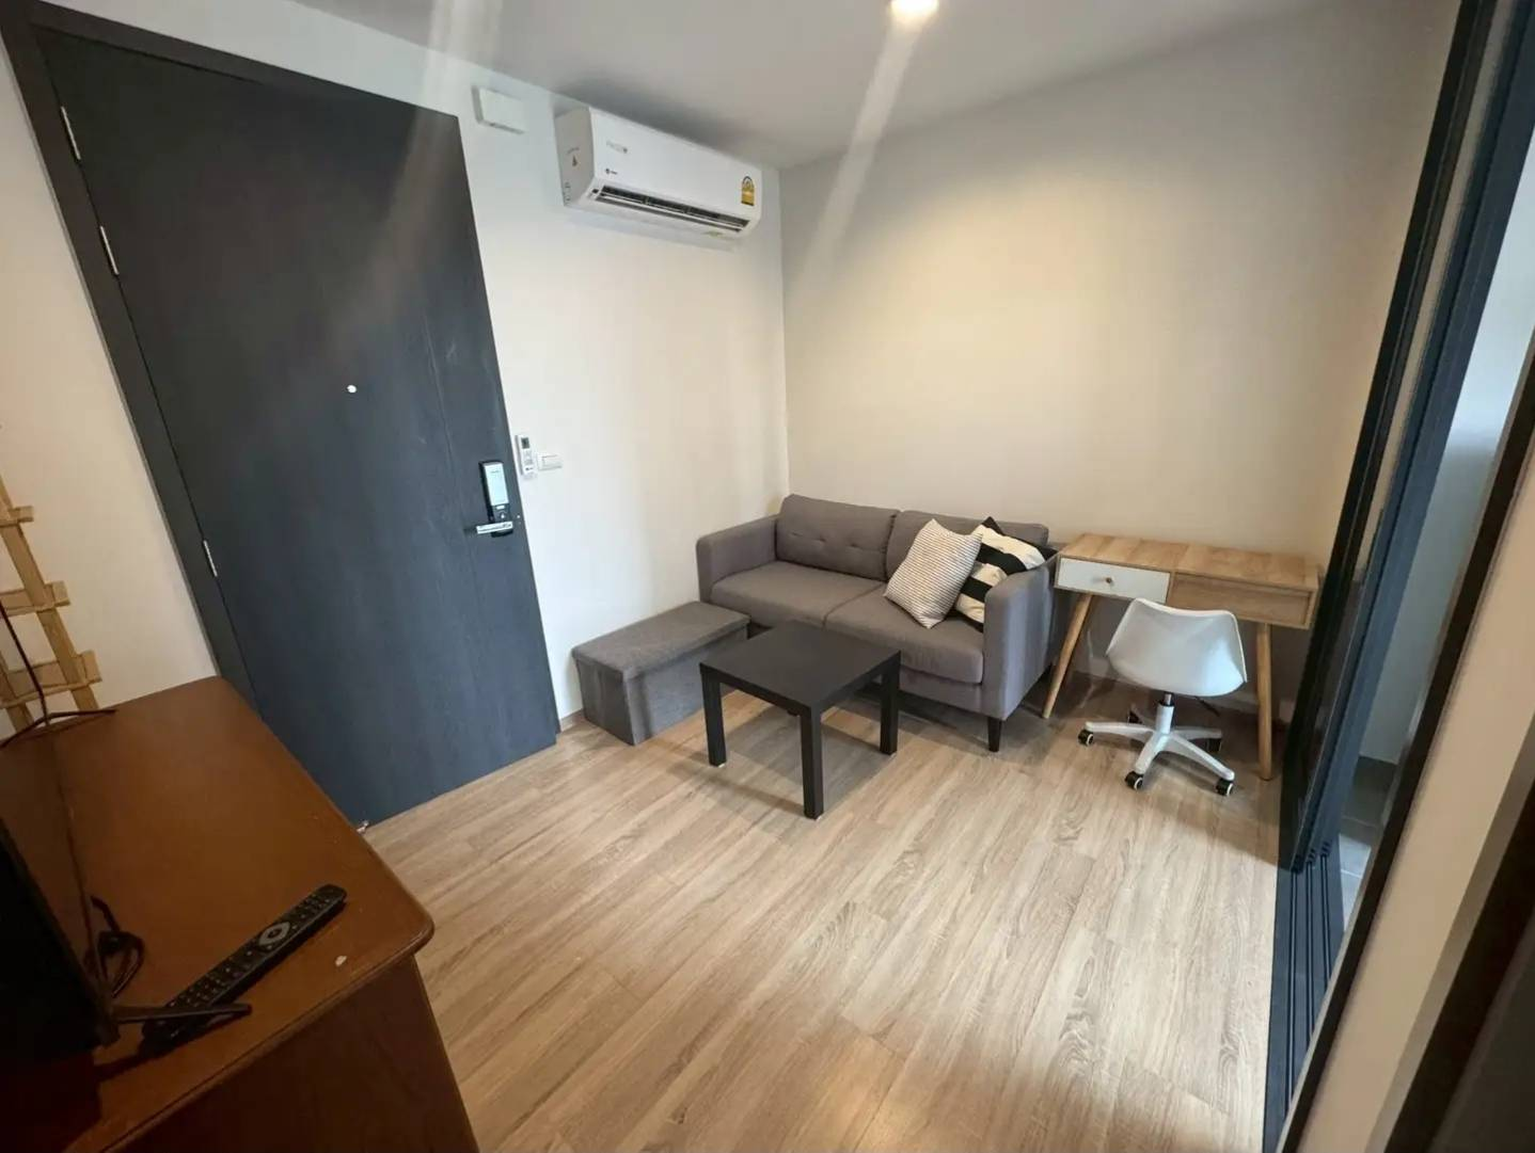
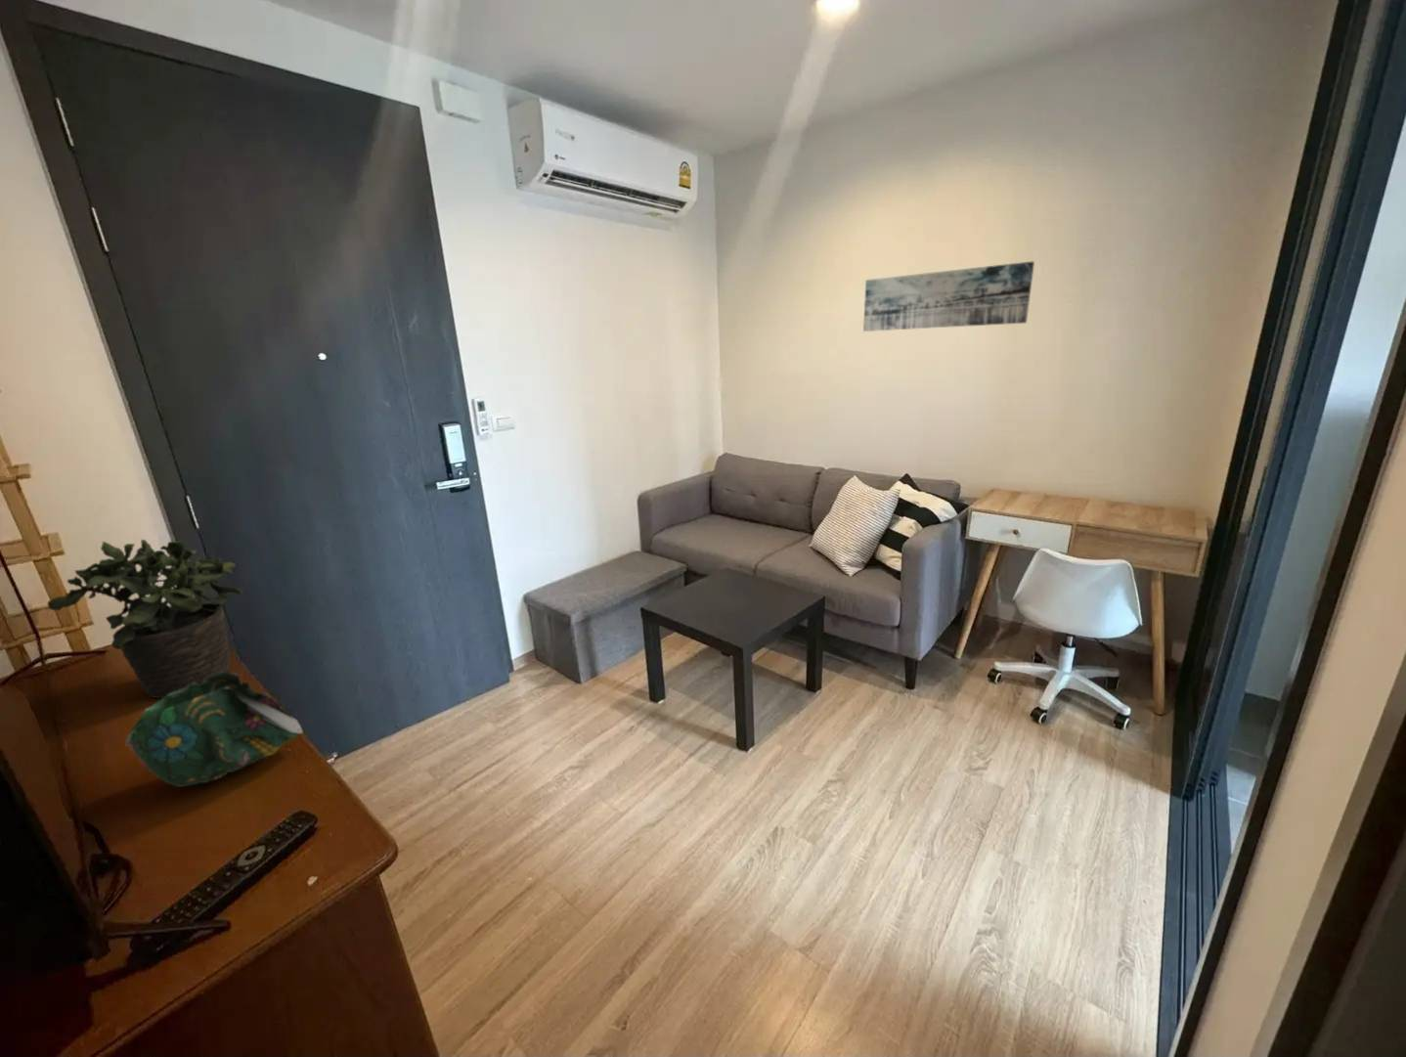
+ wall art [862,260,1035,332]
+ potted plant [47,538,244,699]
+ decorative bowl [124,671,304,788]
